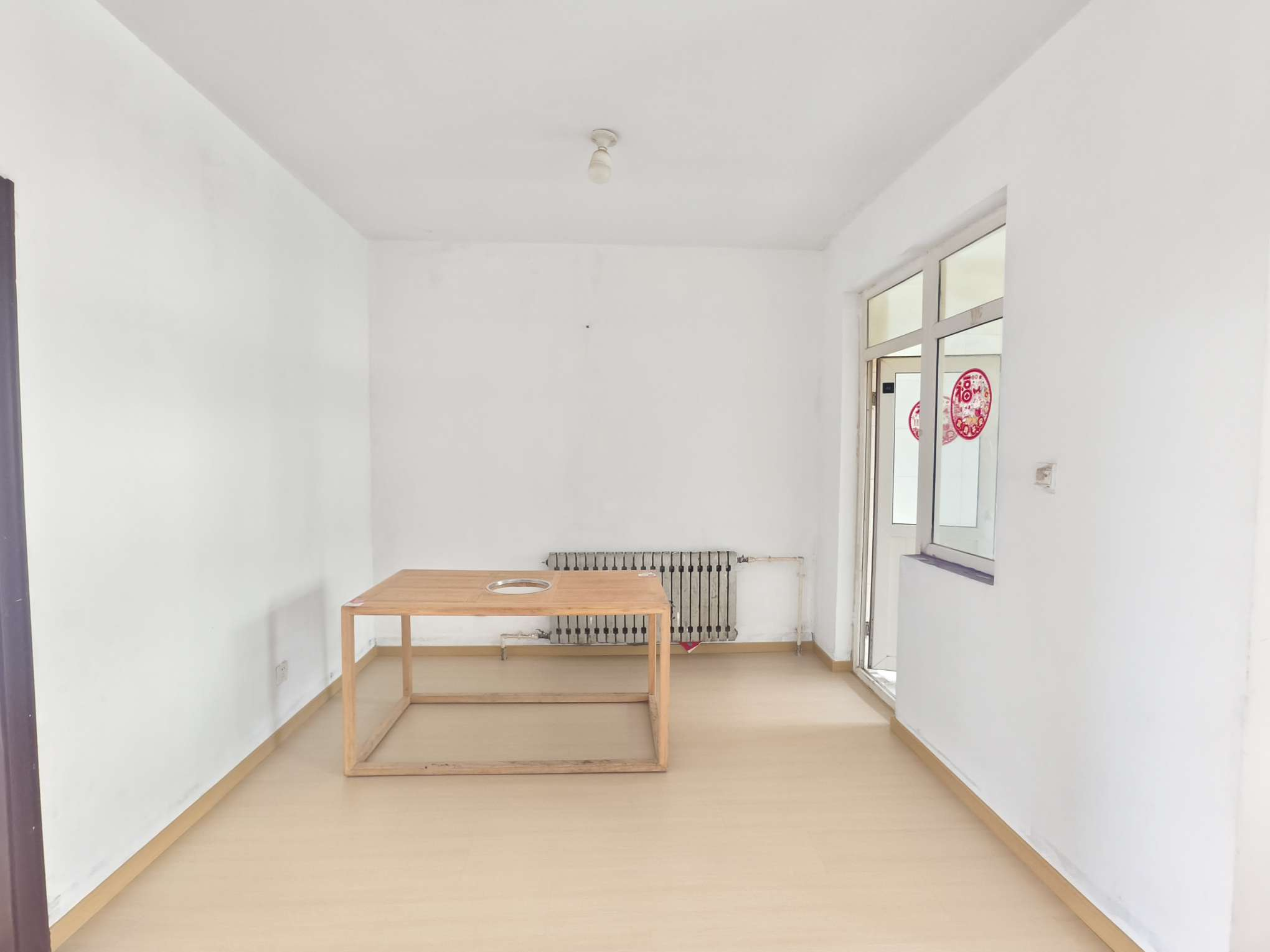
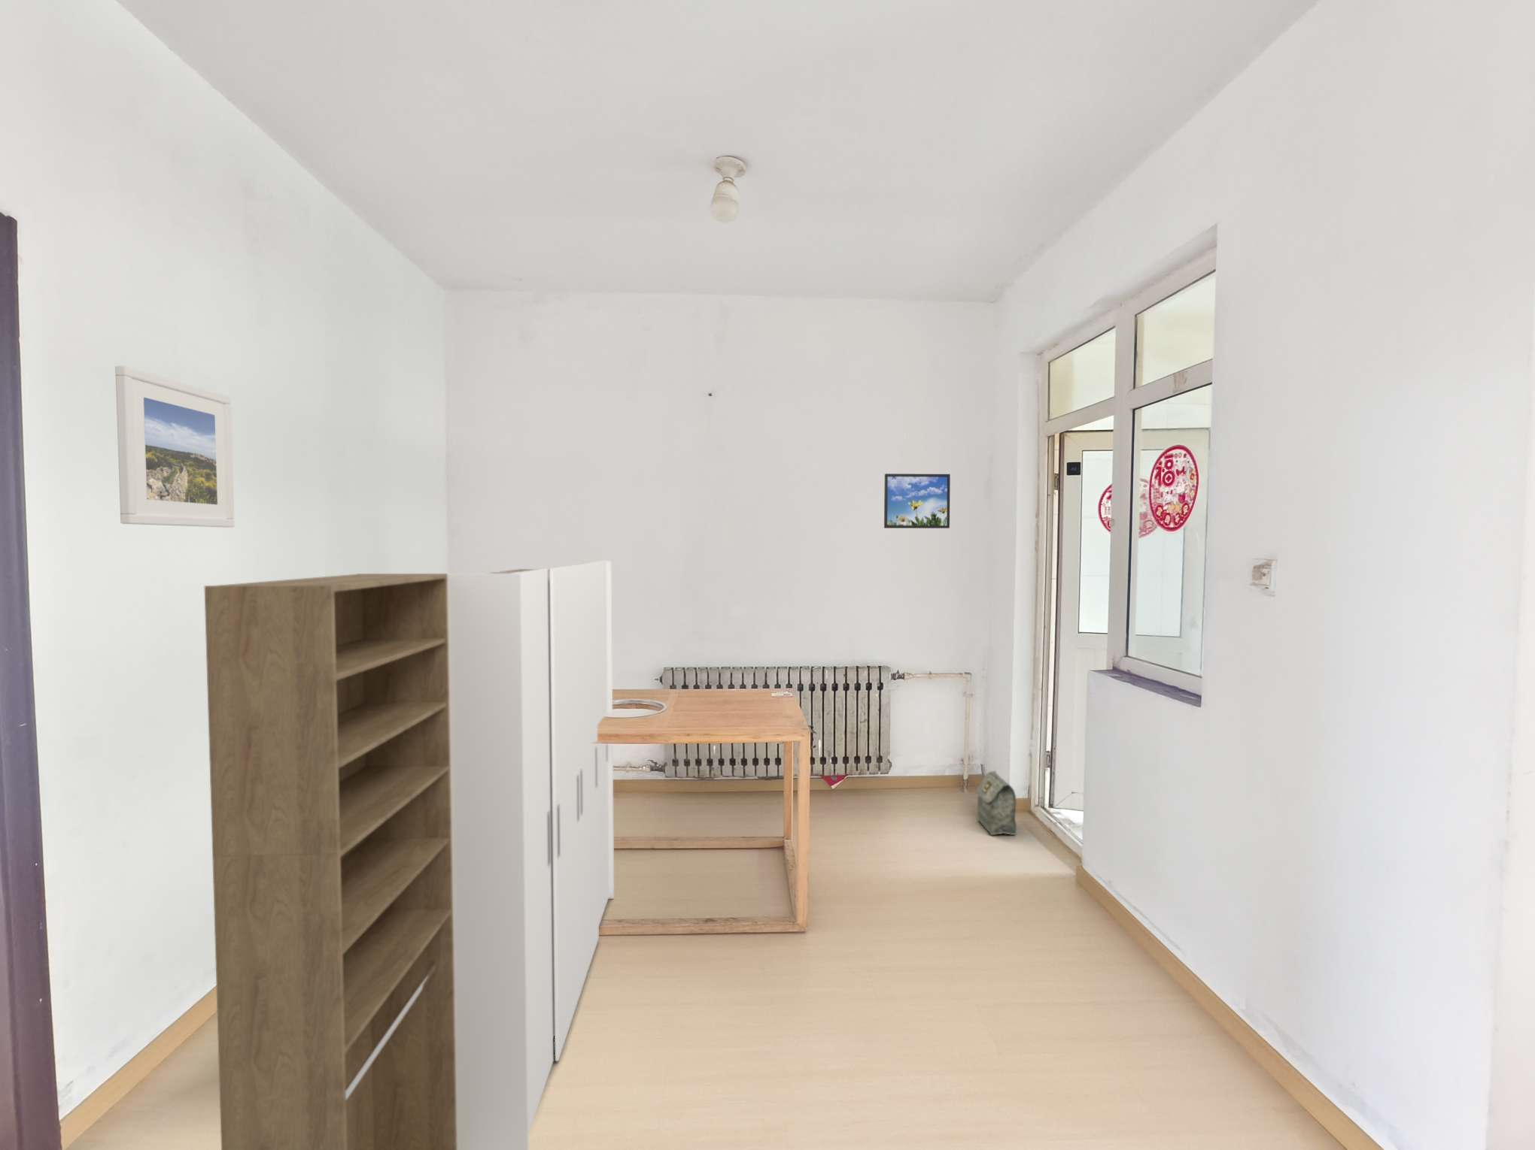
+ storage cabinet [204,561,615,1150]
+ bag [975,771,1018,836]
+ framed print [115,365,236,528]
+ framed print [884,472,951,529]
